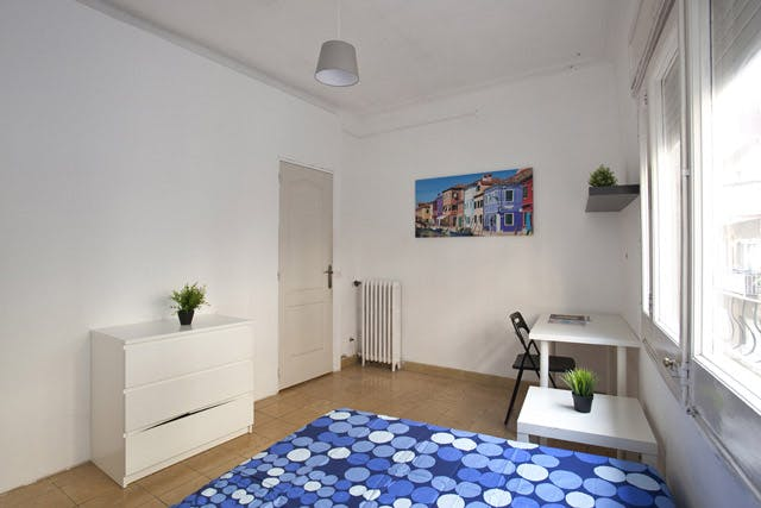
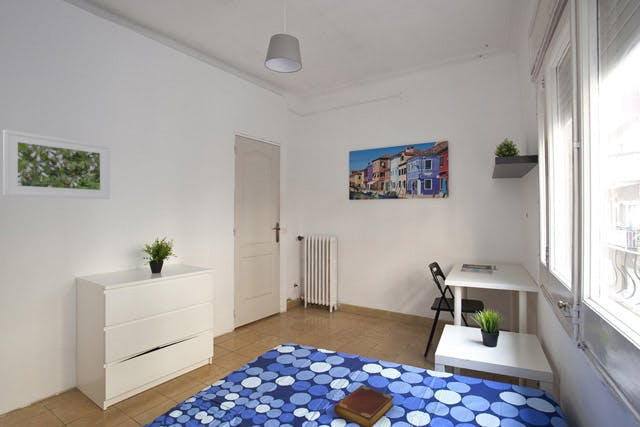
+ book [333,384,395,427]
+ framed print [2,129,111,200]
